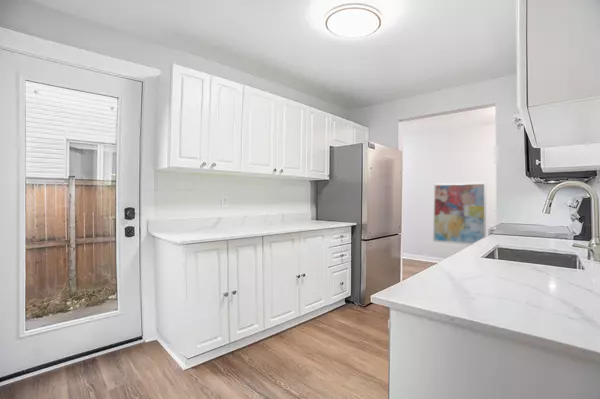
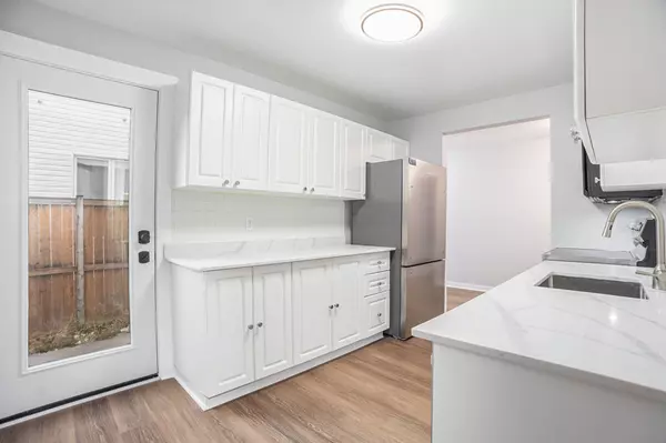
- wall art [432,181,487,246]
